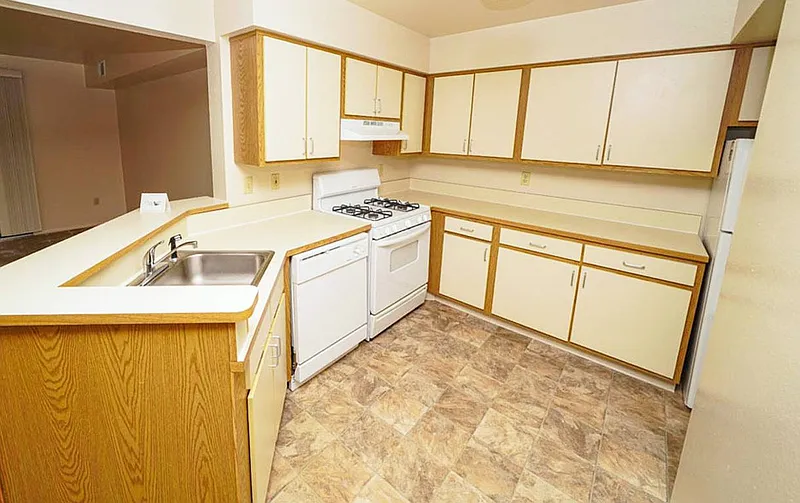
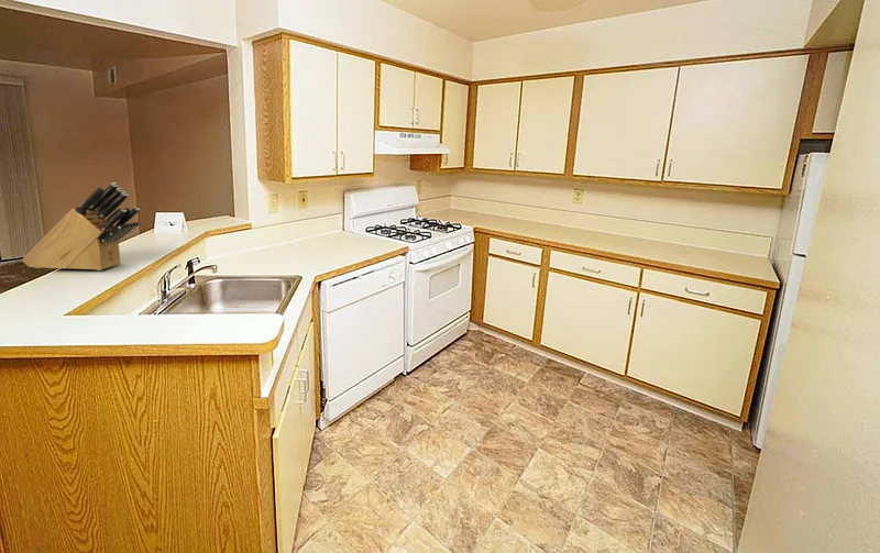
+ knife block [21,181,141,272]
